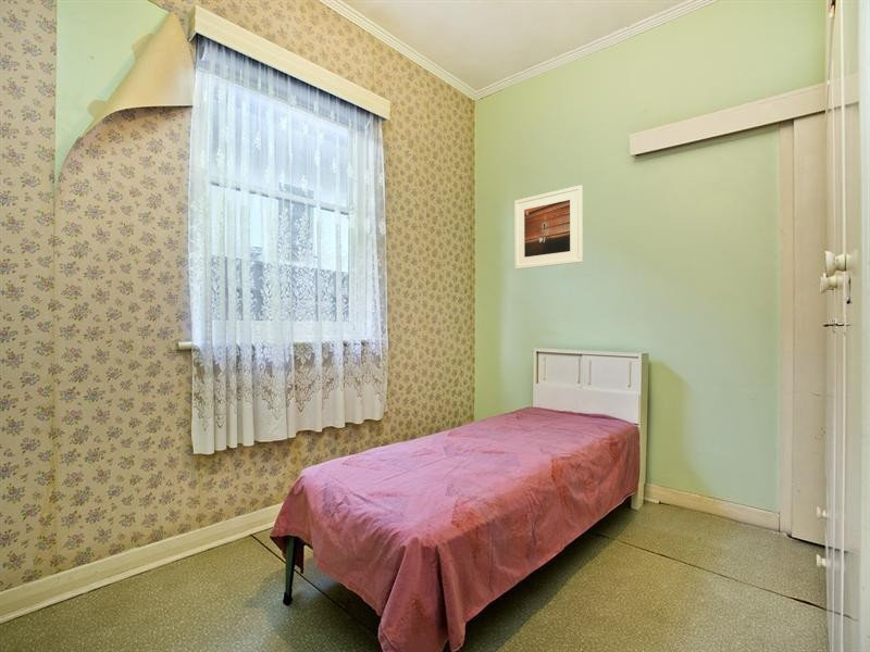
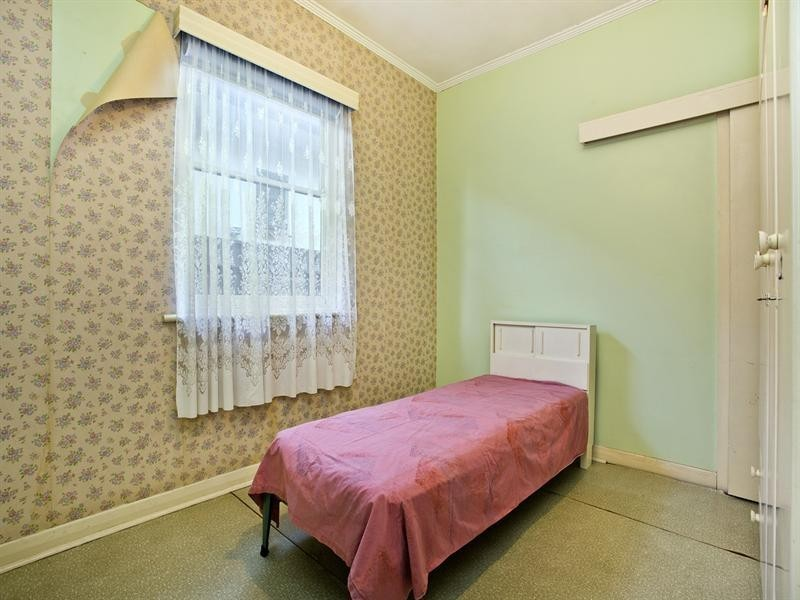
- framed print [513,184,584,271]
